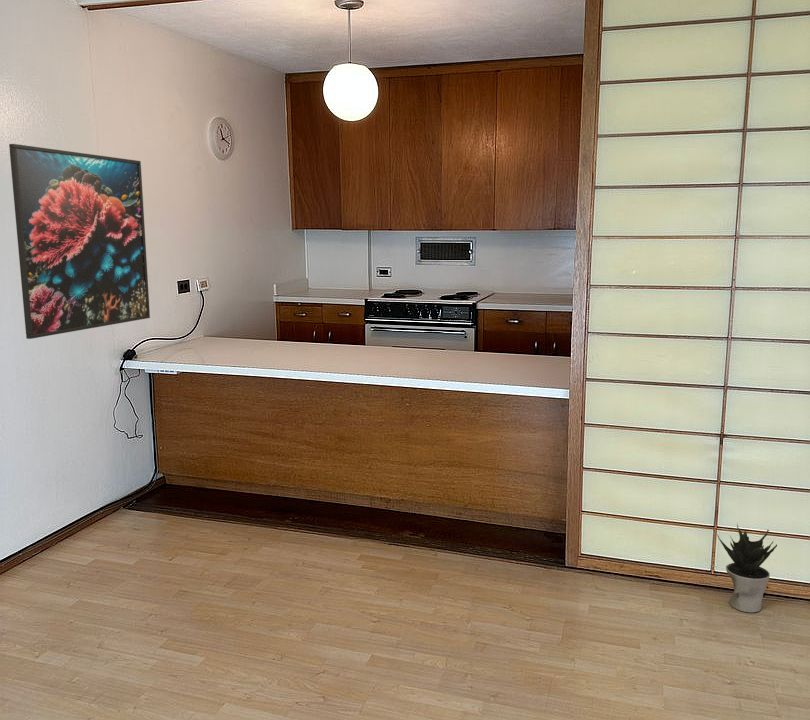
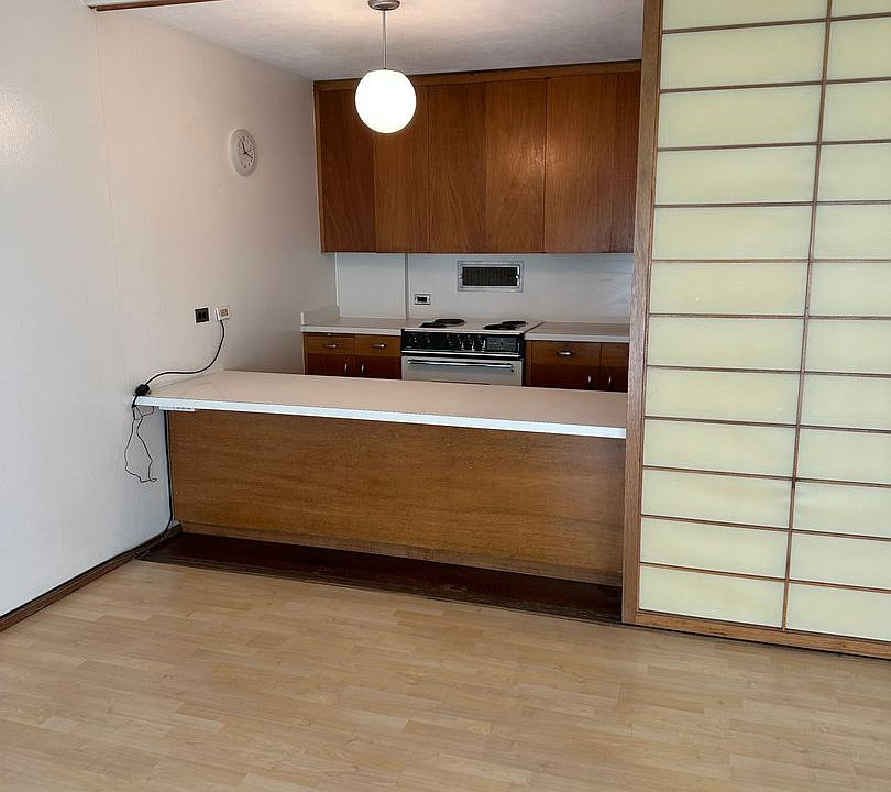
- potted plant [716,523,778,613]
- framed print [8,143,151,340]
